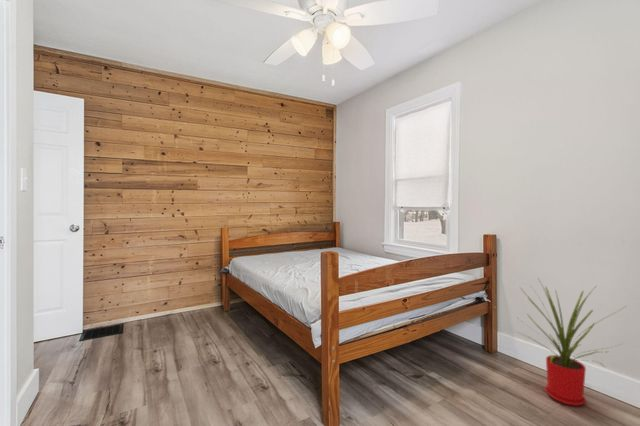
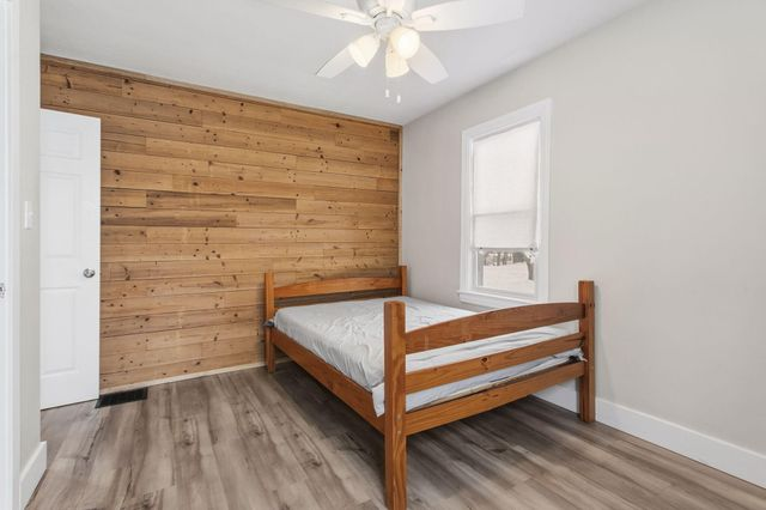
- house plant [514,278,626,407]
